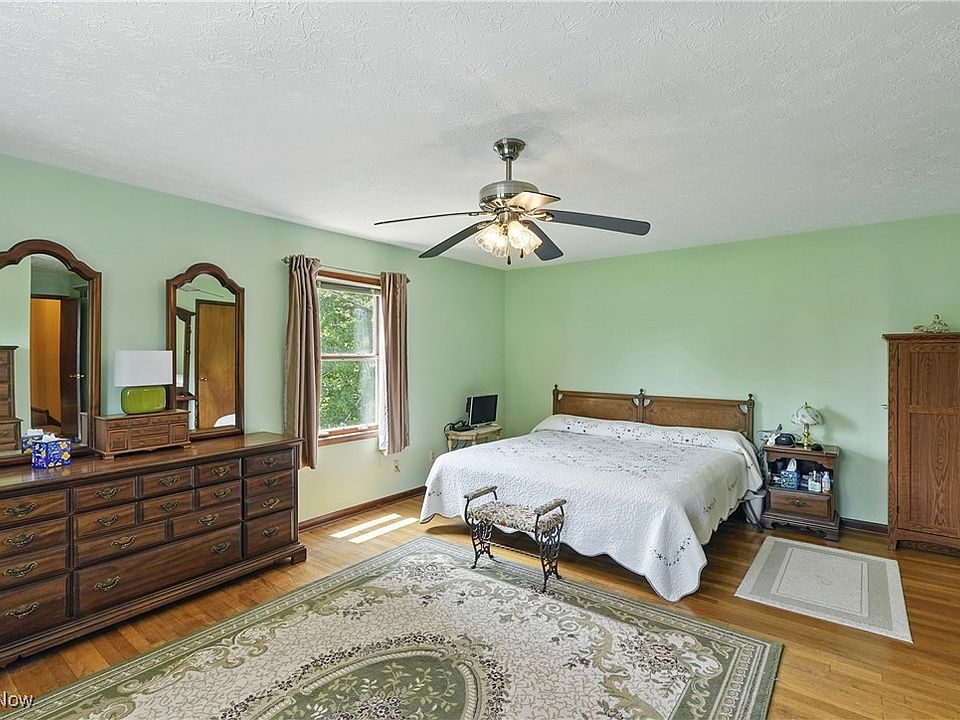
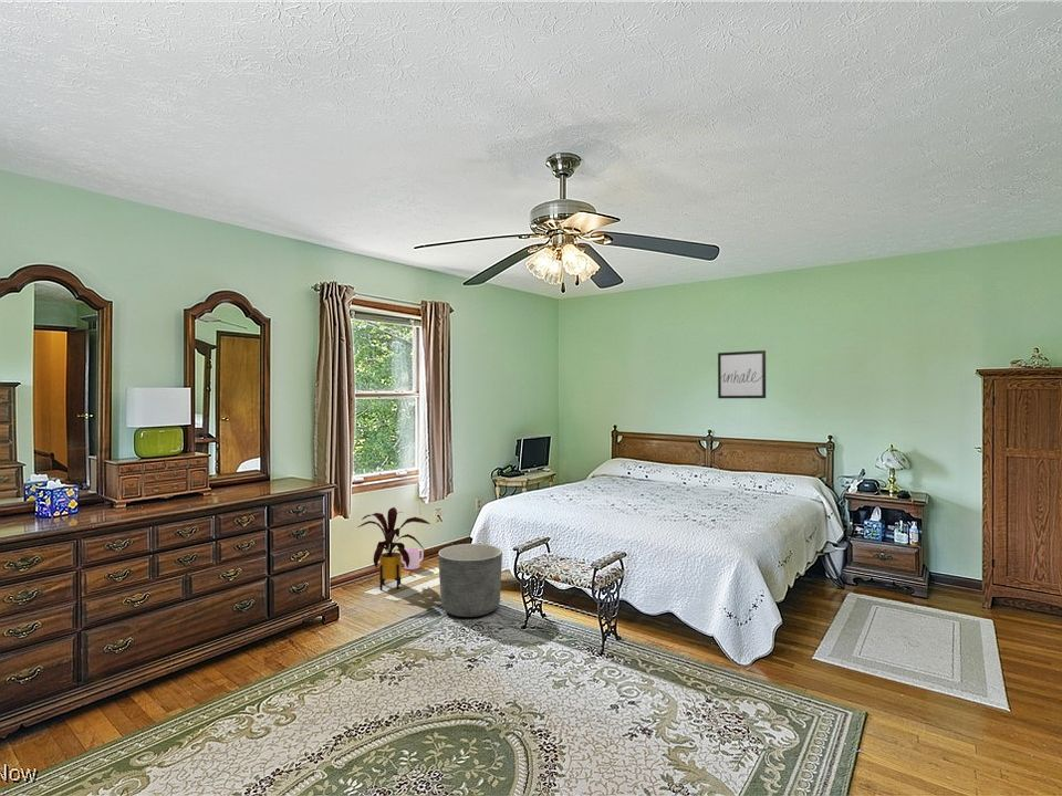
+ house plant [356,506,431,591]
+ wall art [717,349,767,399]
+ planter [437,543,503,618]
+ mug [402,547,425,570]
